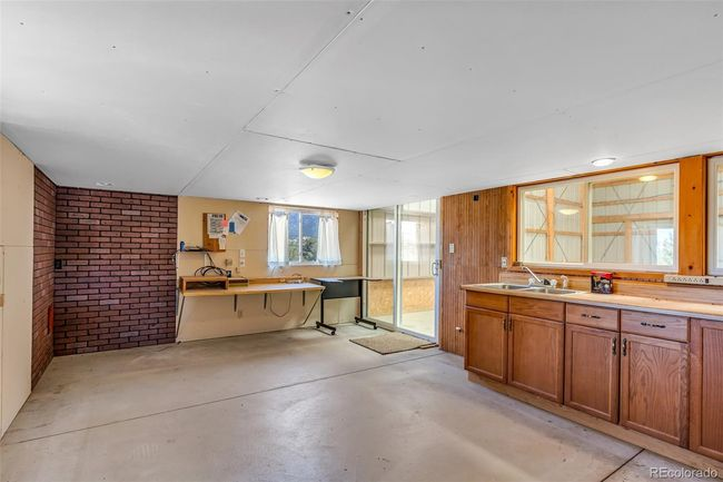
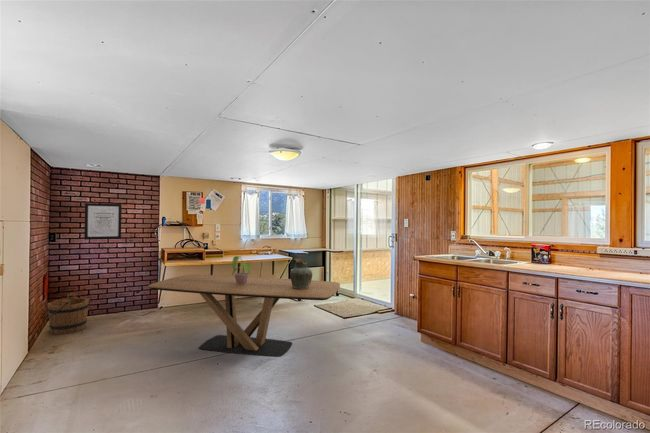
+ potted plant [231,255,252,285]
+ dining table [148,273,341,358]
+ ceramic jug [289,257,313,289]
+ wall art [83,202,122,241]
+ bucket [46,292,90,335]
